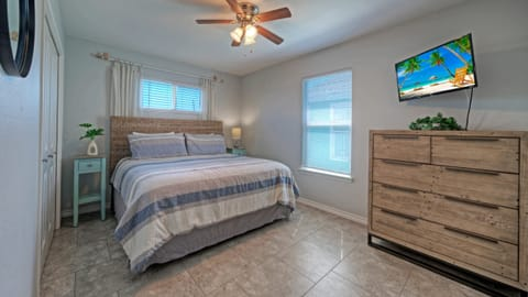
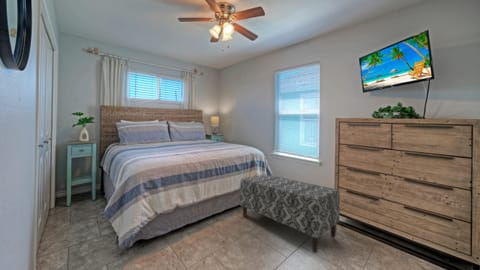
+ bench [239,173,341,254]
